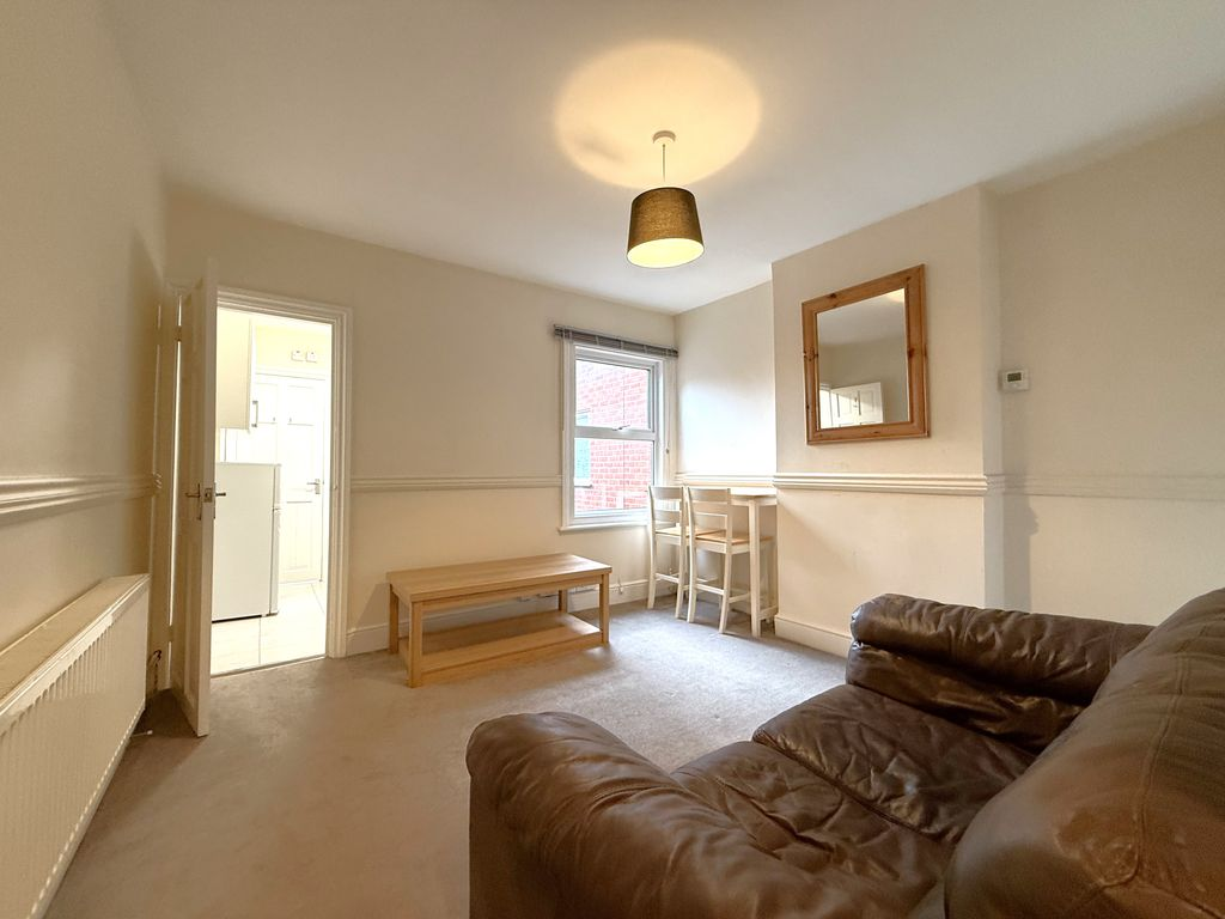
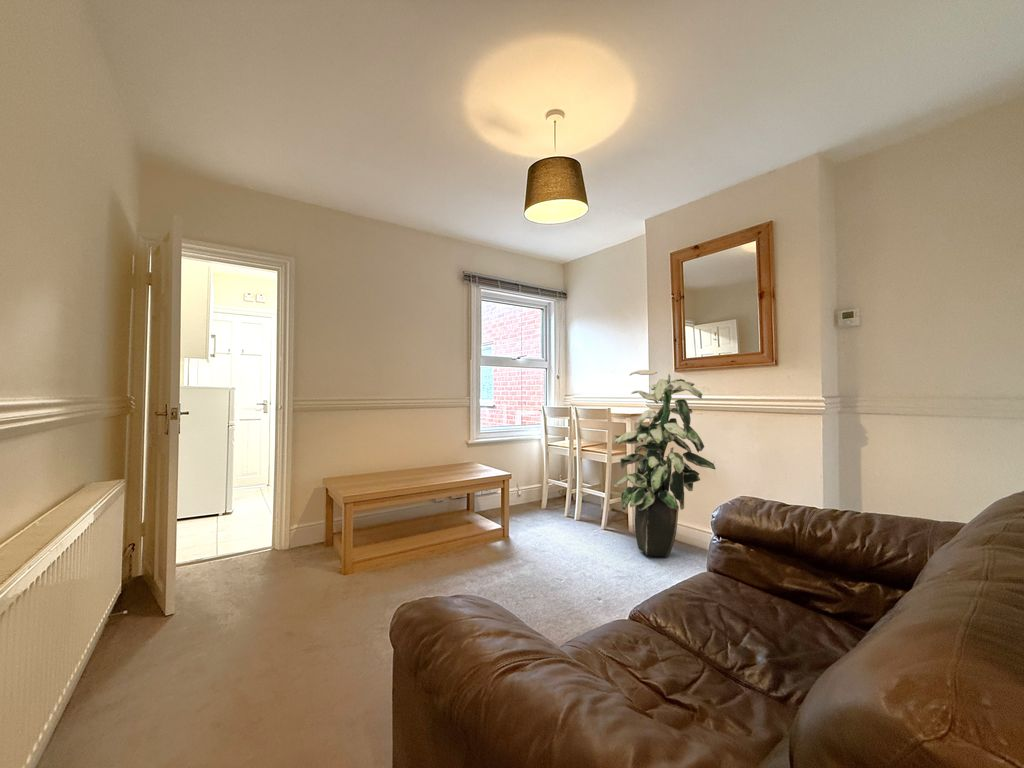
+ indoor plant [613,369,717,558]
